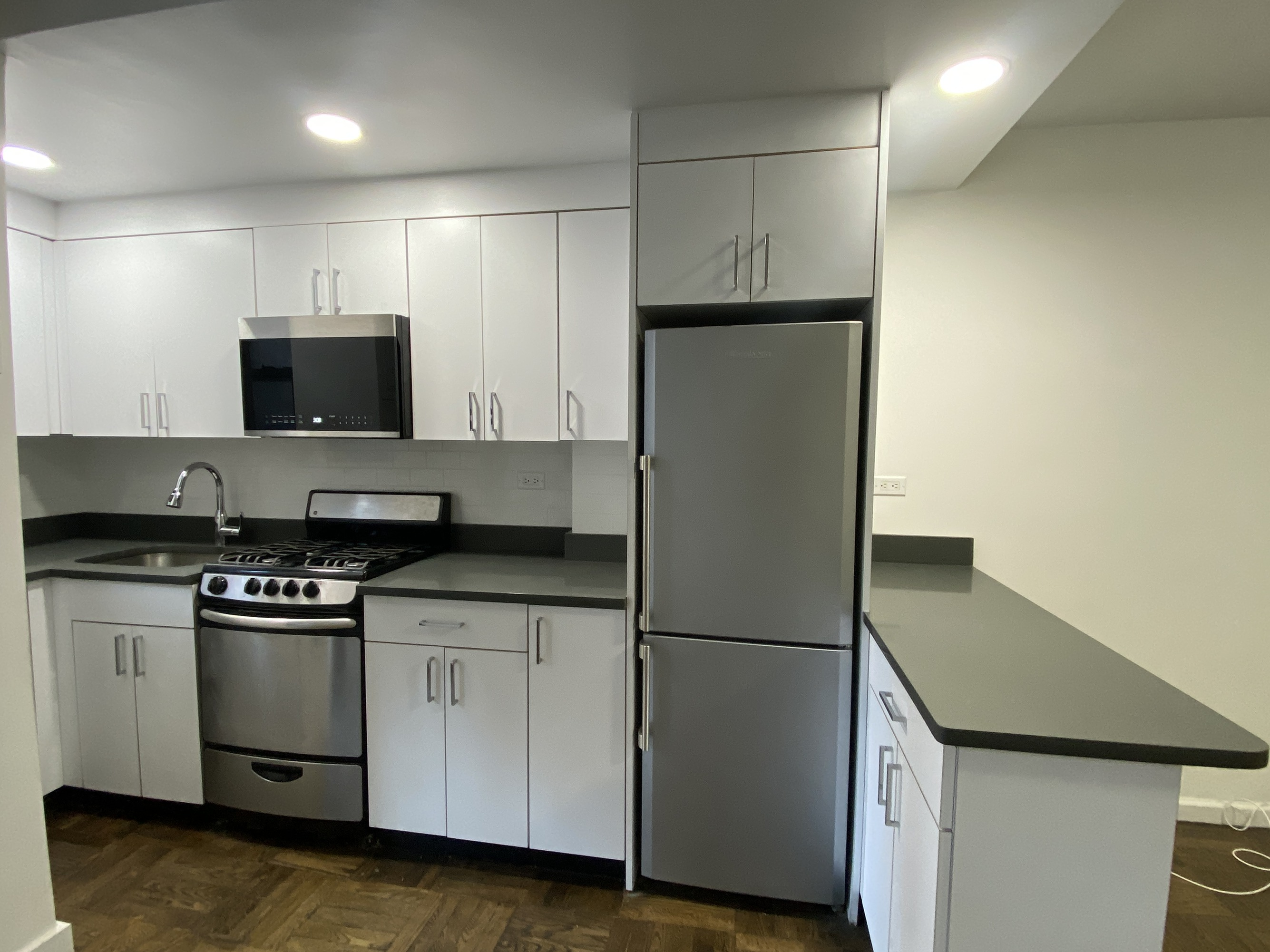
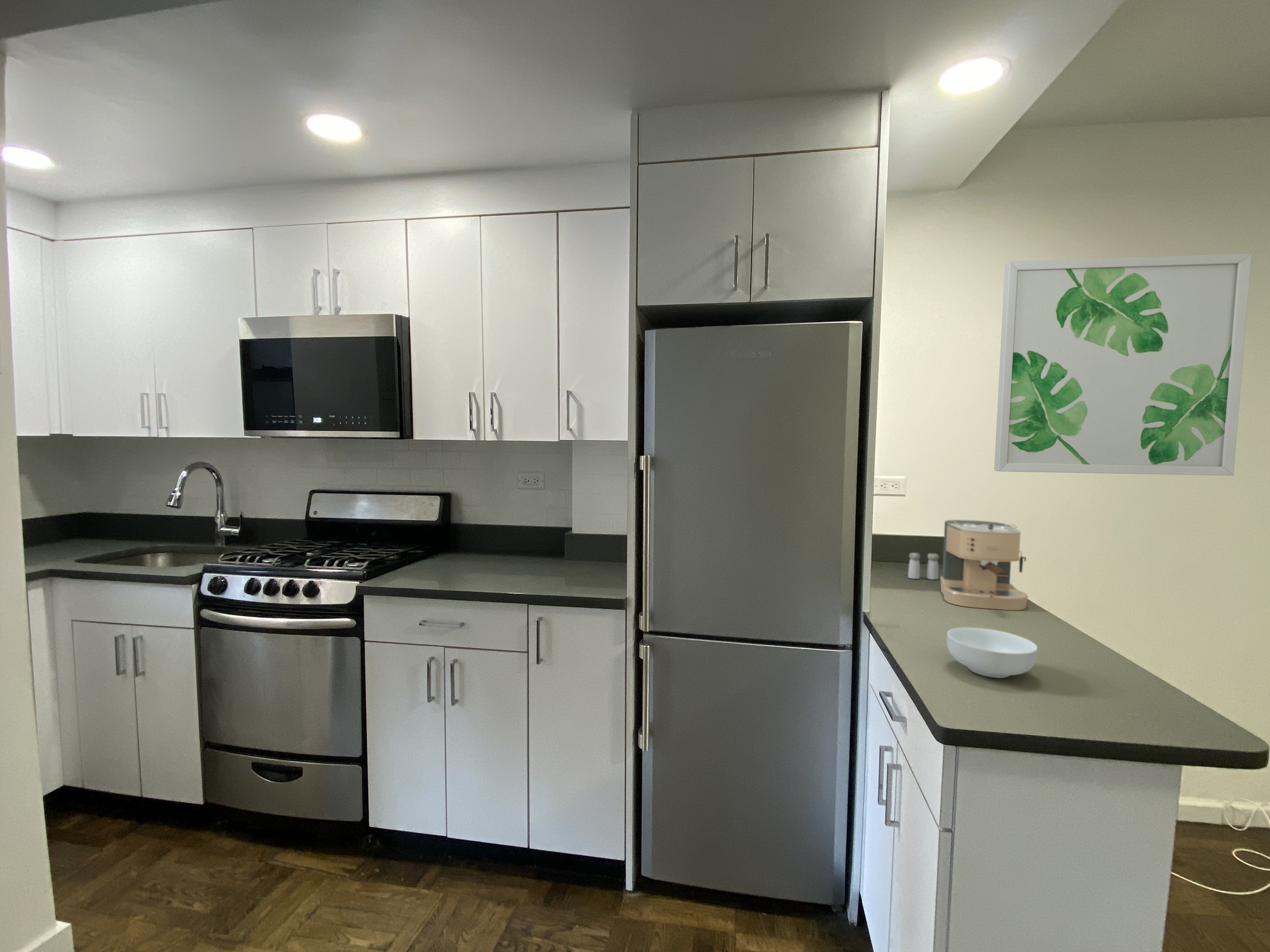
+ salt and pepper shaker [908,552,939,580]
+ cereal bowl [946,627,1038,679]
+ wall art [994,253,1252,476]
+ coffee maker [939,519,1029,611]
